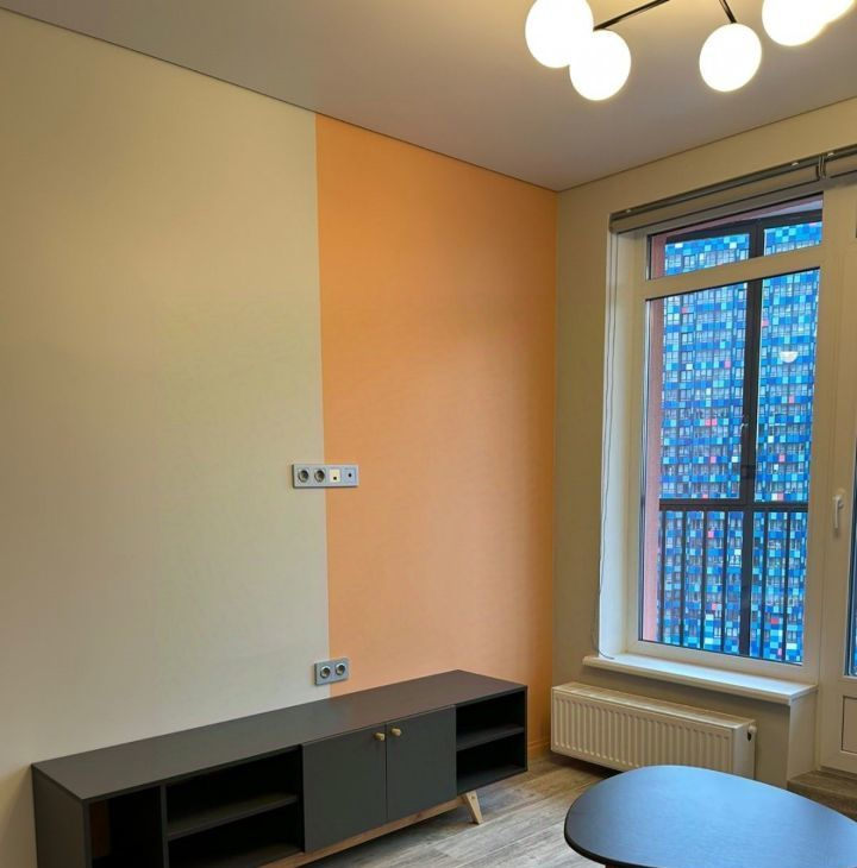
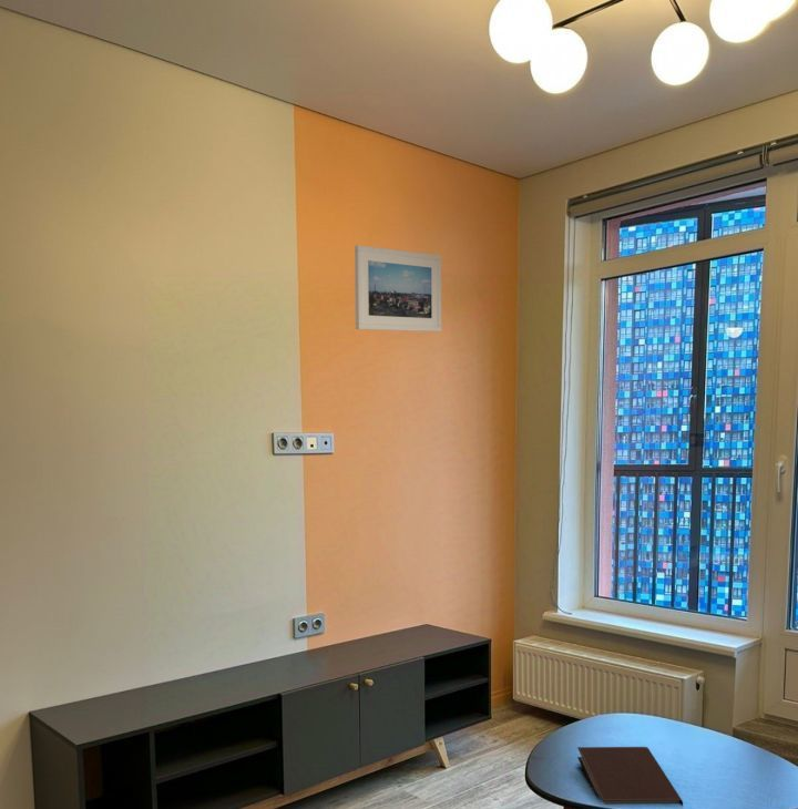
+ notebook [576,746,684,807]
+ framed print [354,244,442,332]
